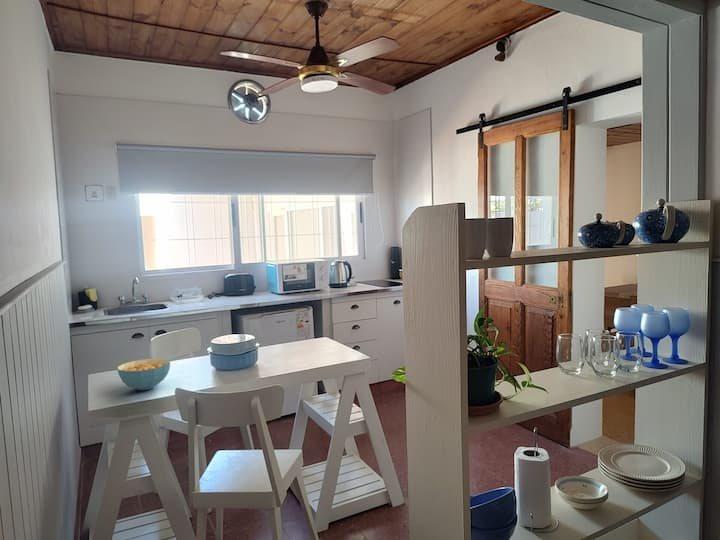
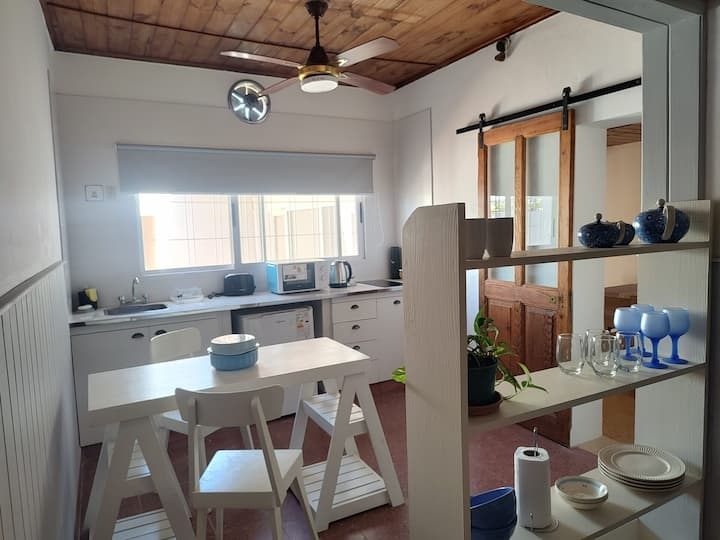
- cereal bowl [116,358,171,391]
